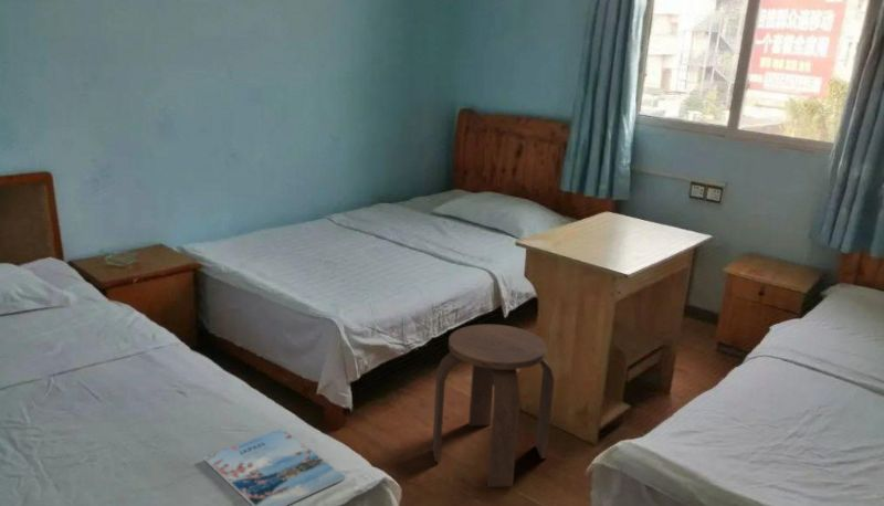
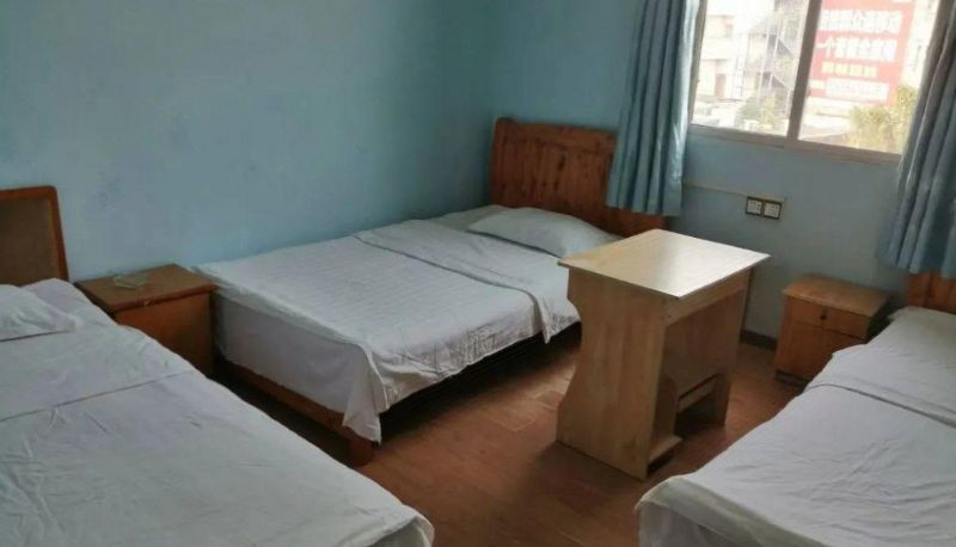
- magazine [203,428,346,506]
- stool [431,324,555,488]
